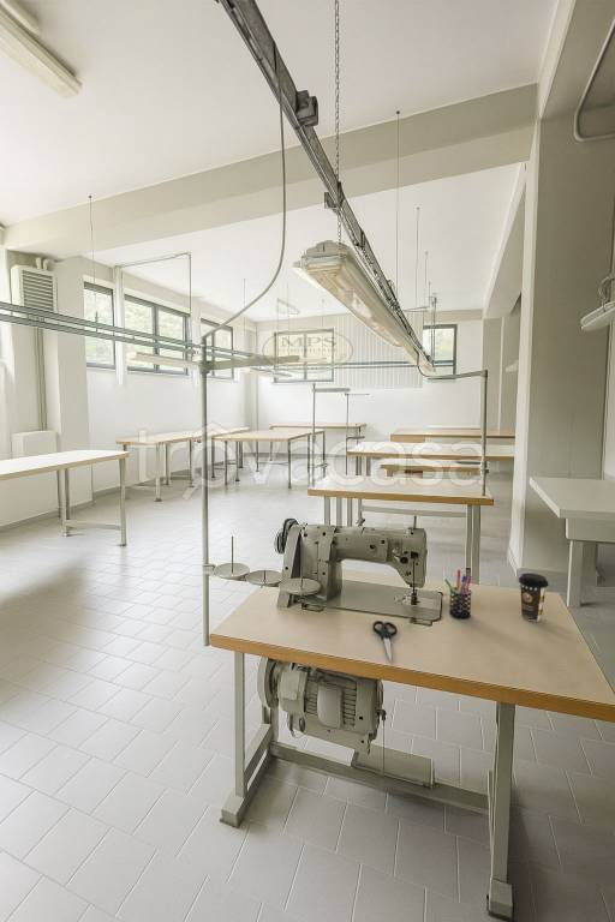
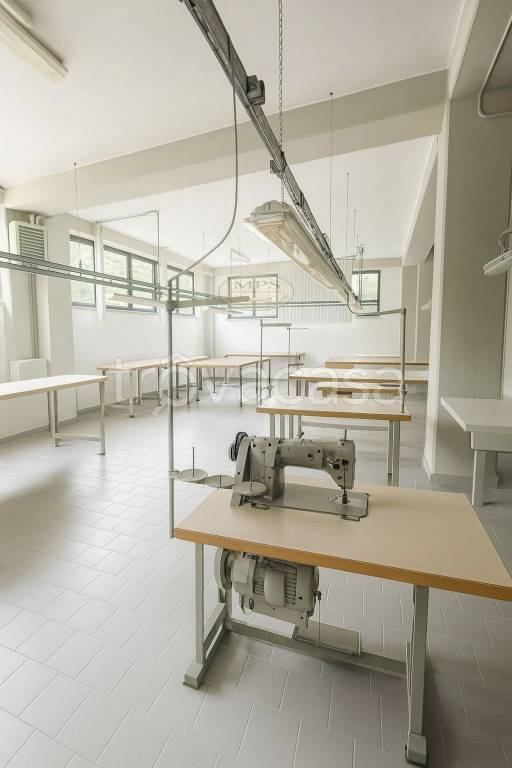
- coffee cup [518,573,549,622]
- scissors [371,619,398,663]
- pen holder [443,569,473,619]
